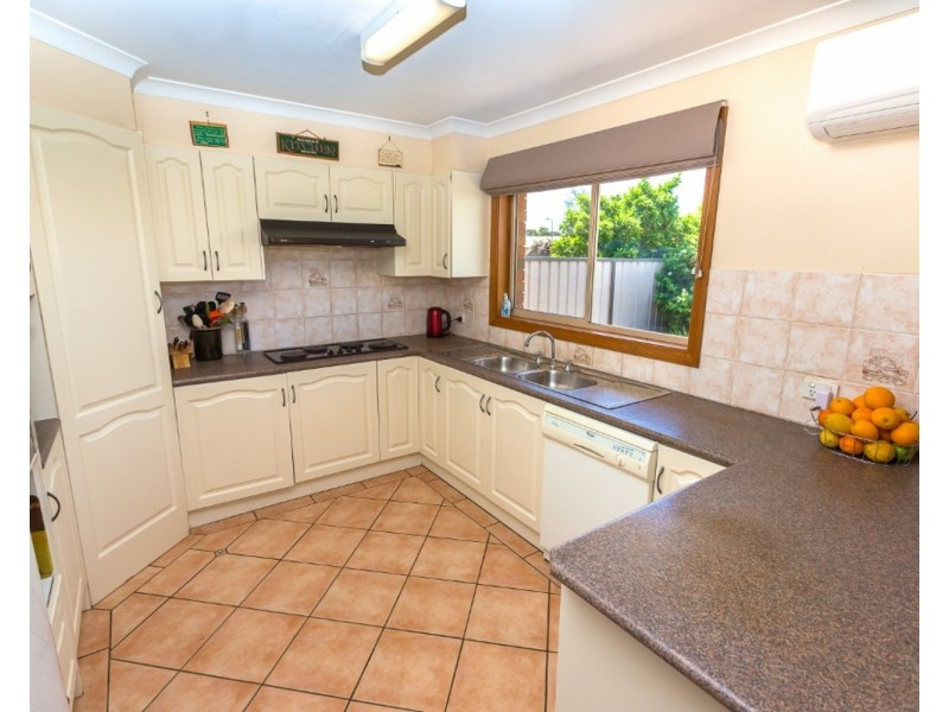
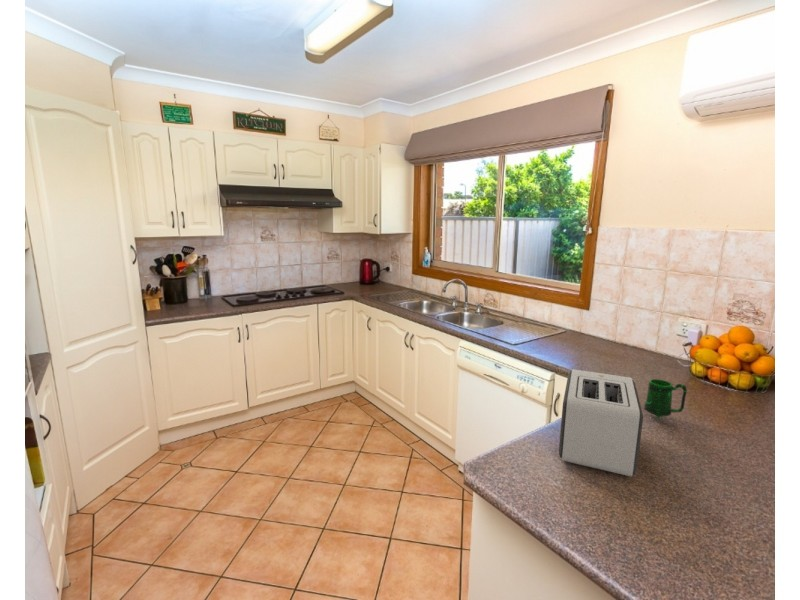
+ toaster [558,368,644,478]
+ mug [643,378,688,420]
